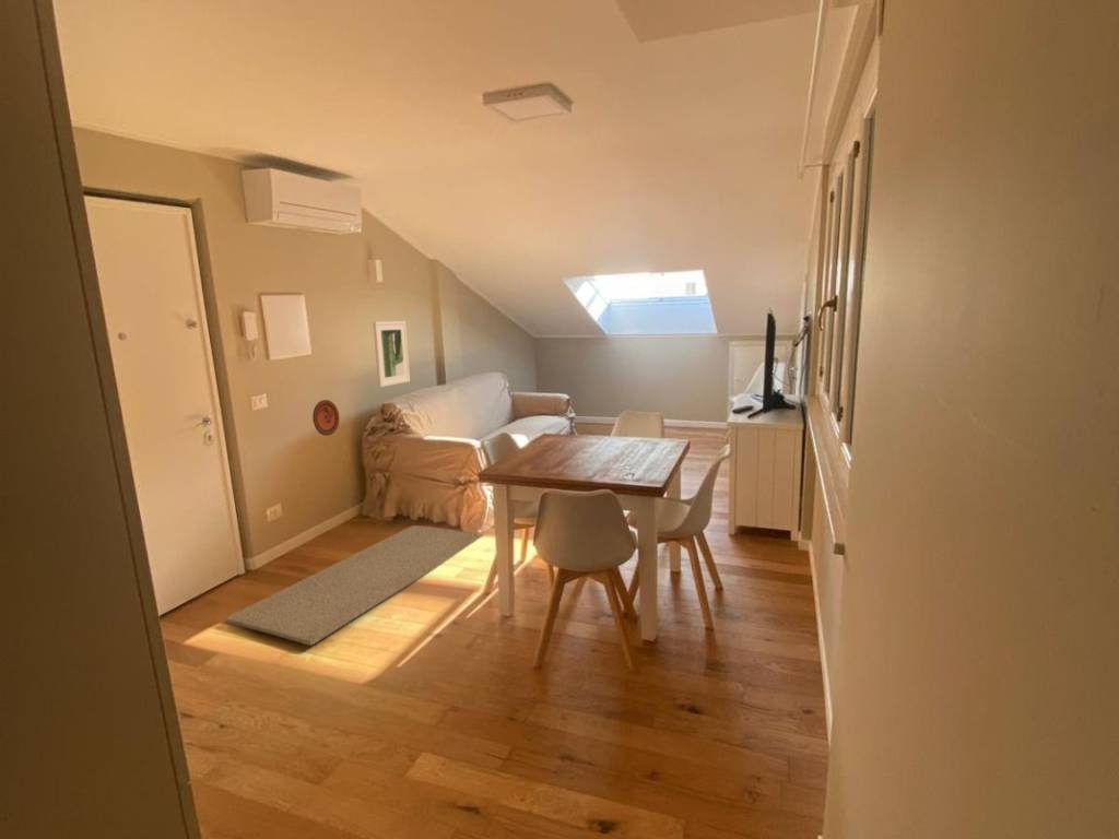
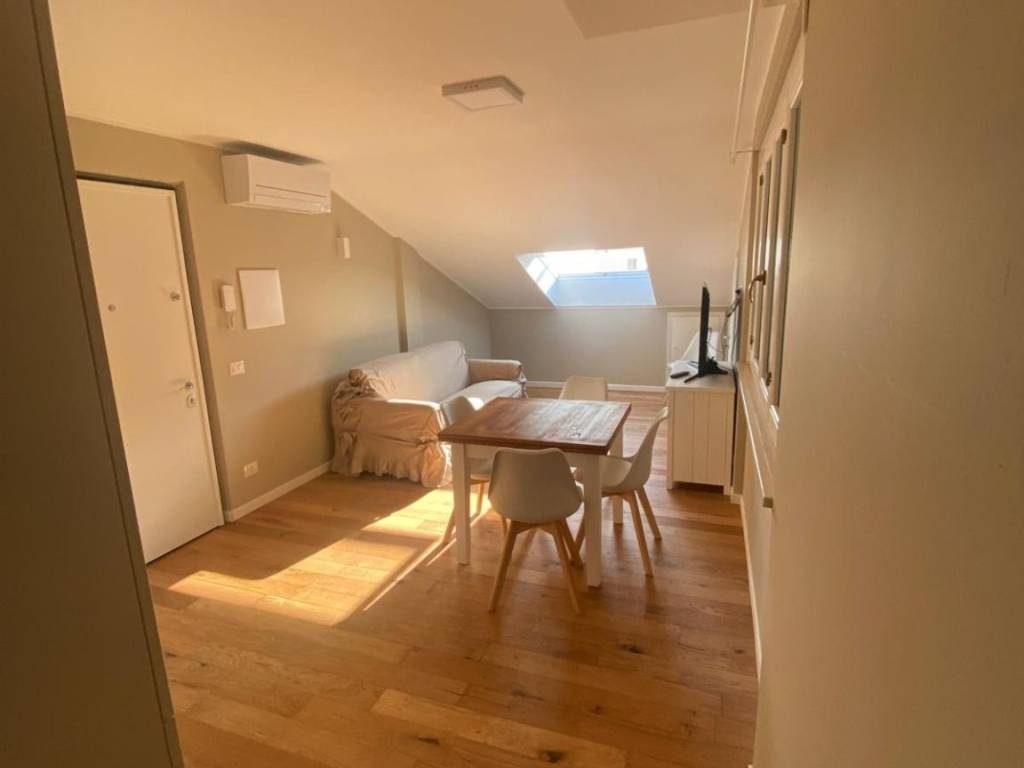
- rug [224,524,485,647]
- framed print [372,320,411,388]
- decorative plate [311,399,340,437]
